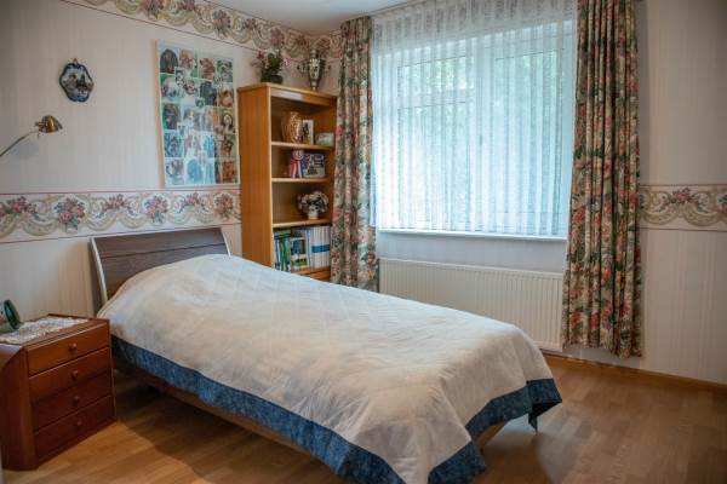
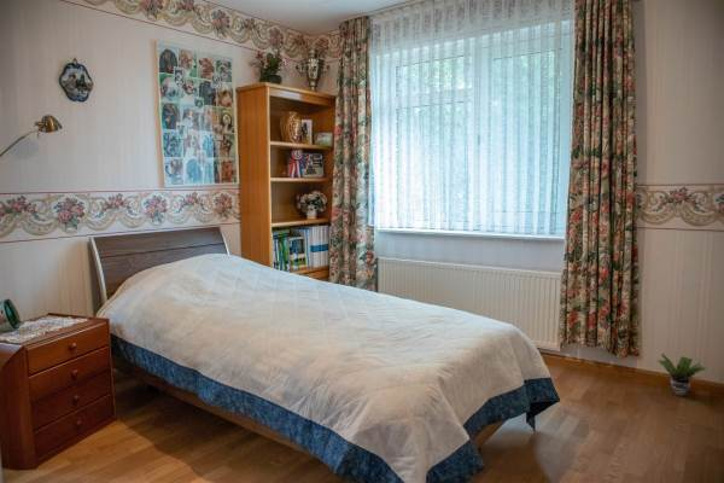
+ potted plant [656,353,708,397]
